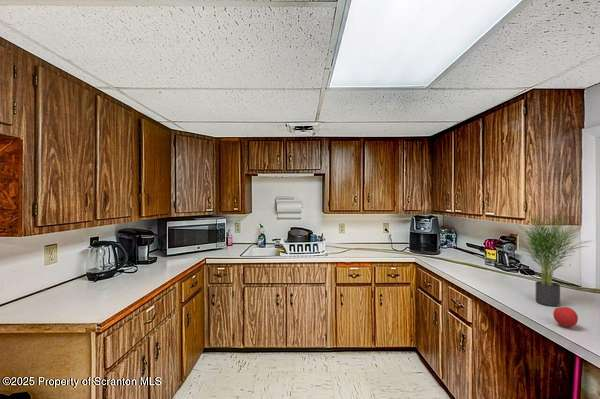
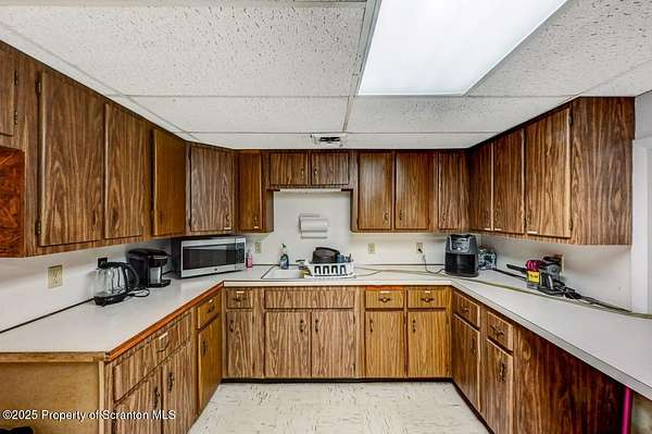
- fruit [552,305,579,328]
- potted plant [514,205,594,307]
